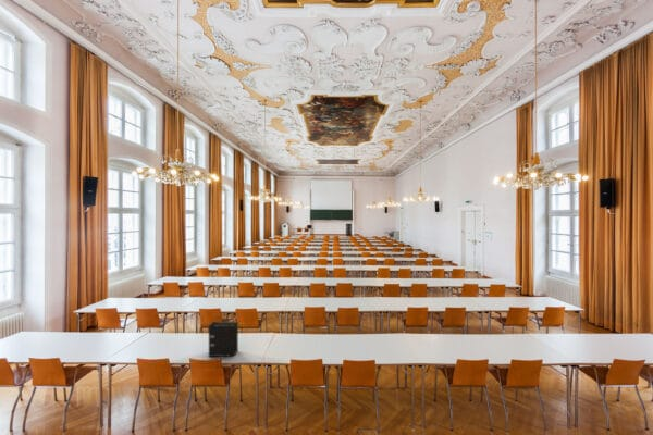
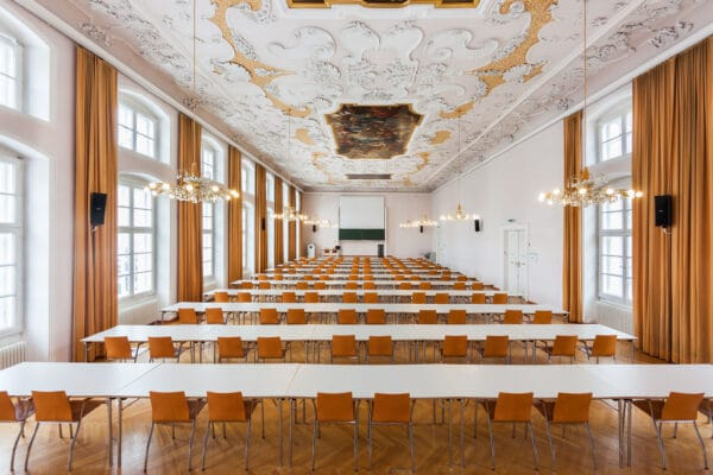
- binder [208,321,239,358]
